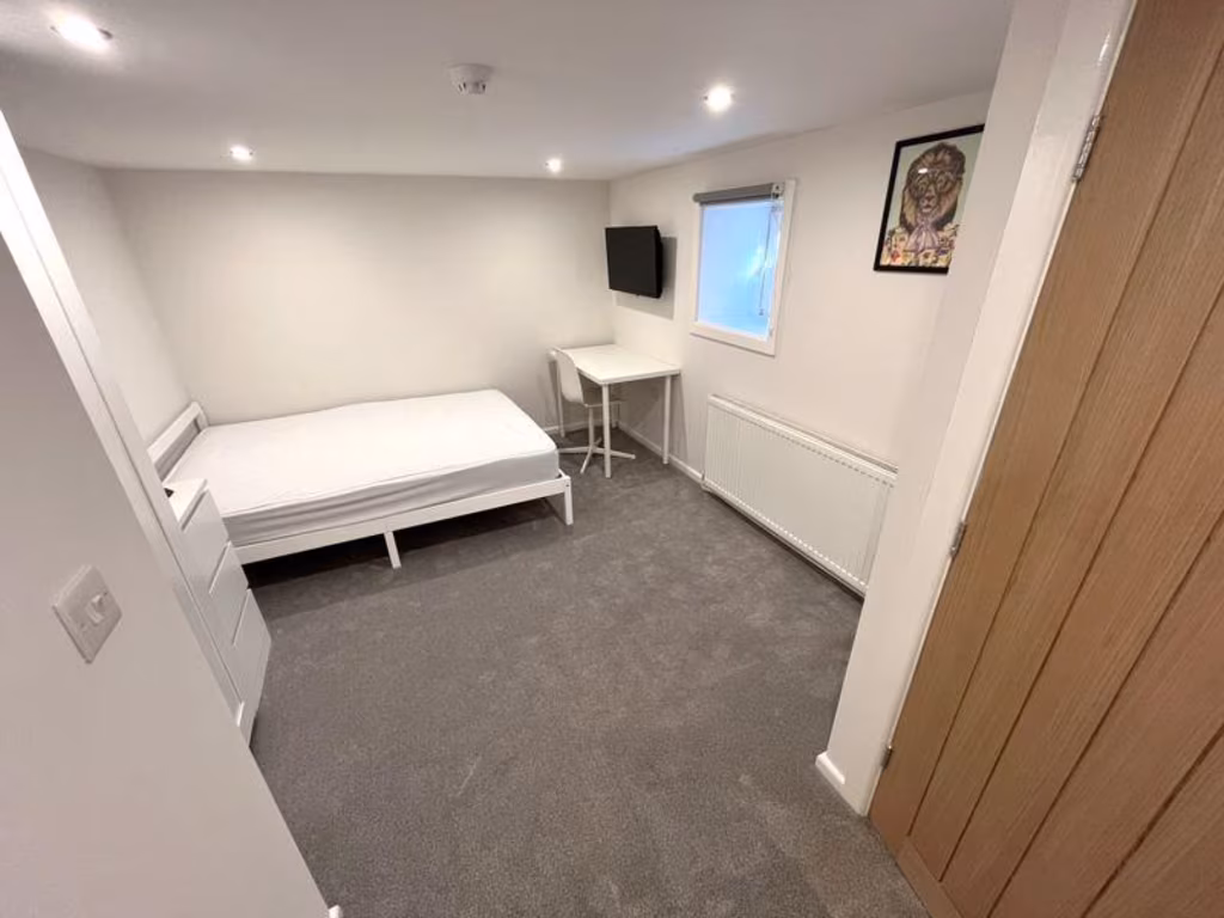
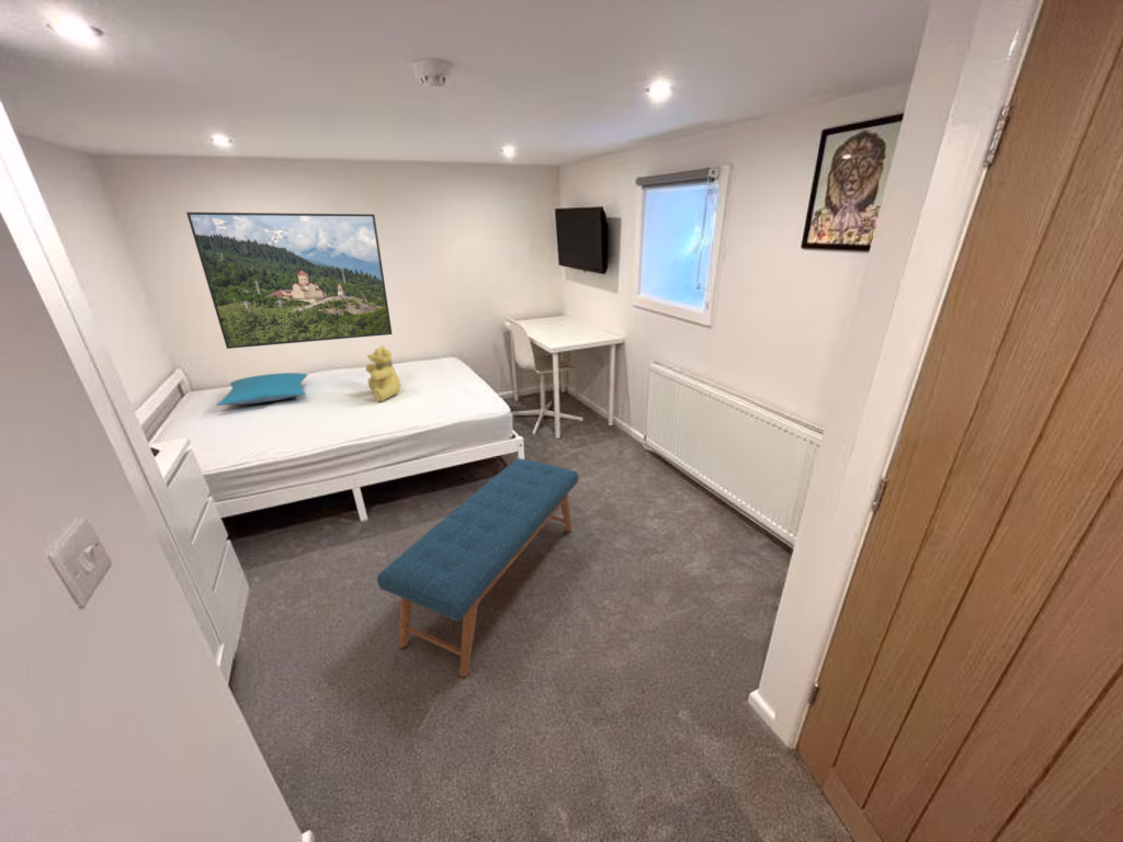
+ pillow [216,372,308,407]
+ bench [376,457,580,678]
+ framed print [185,210,394,350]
+ teddy bear [364,344,401,402]
